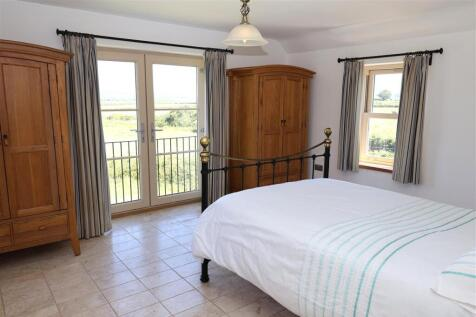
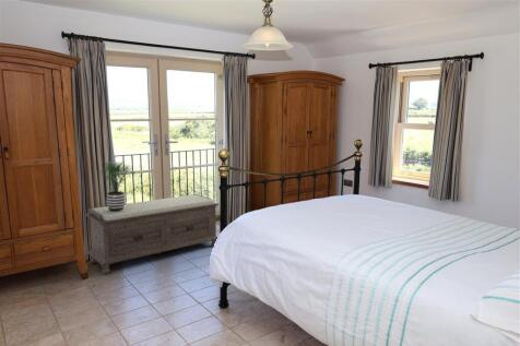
+ potted plant [98,159,137,212]
+ bench [85,193,221,275]
